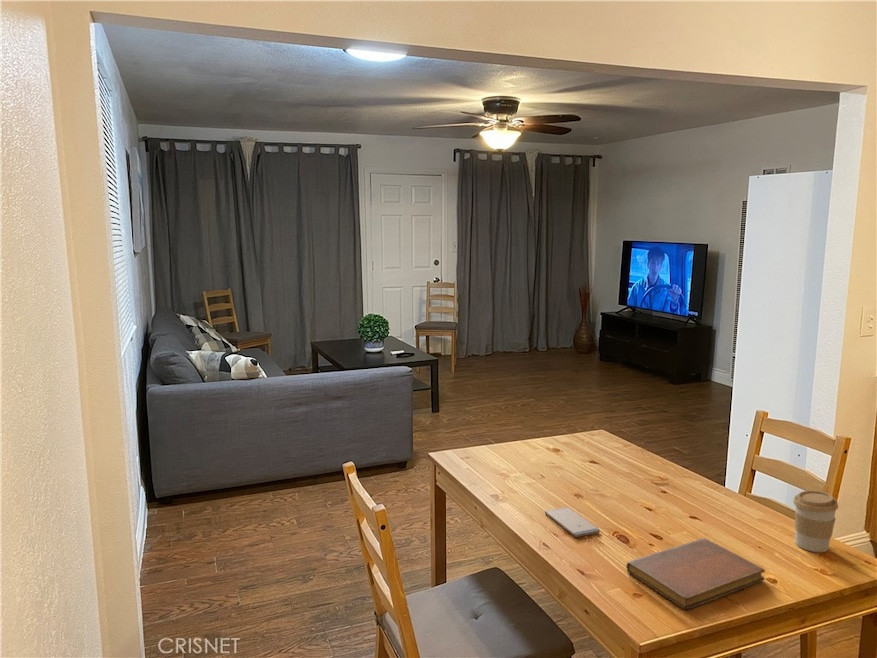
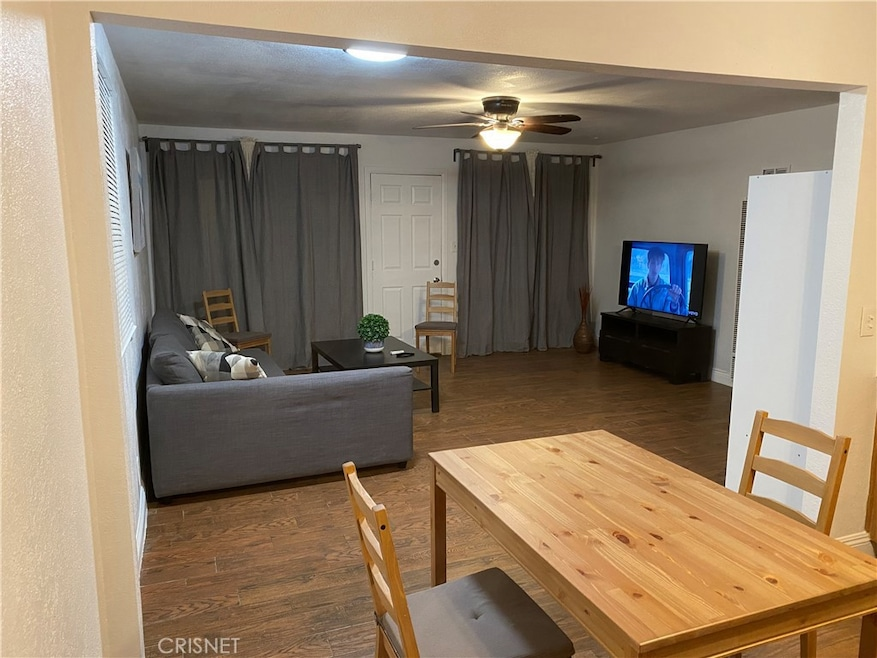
- coffee cup [792,489,839,553]
- notebook [625,537,766,610]
- smartphone [544,506,601,538]
